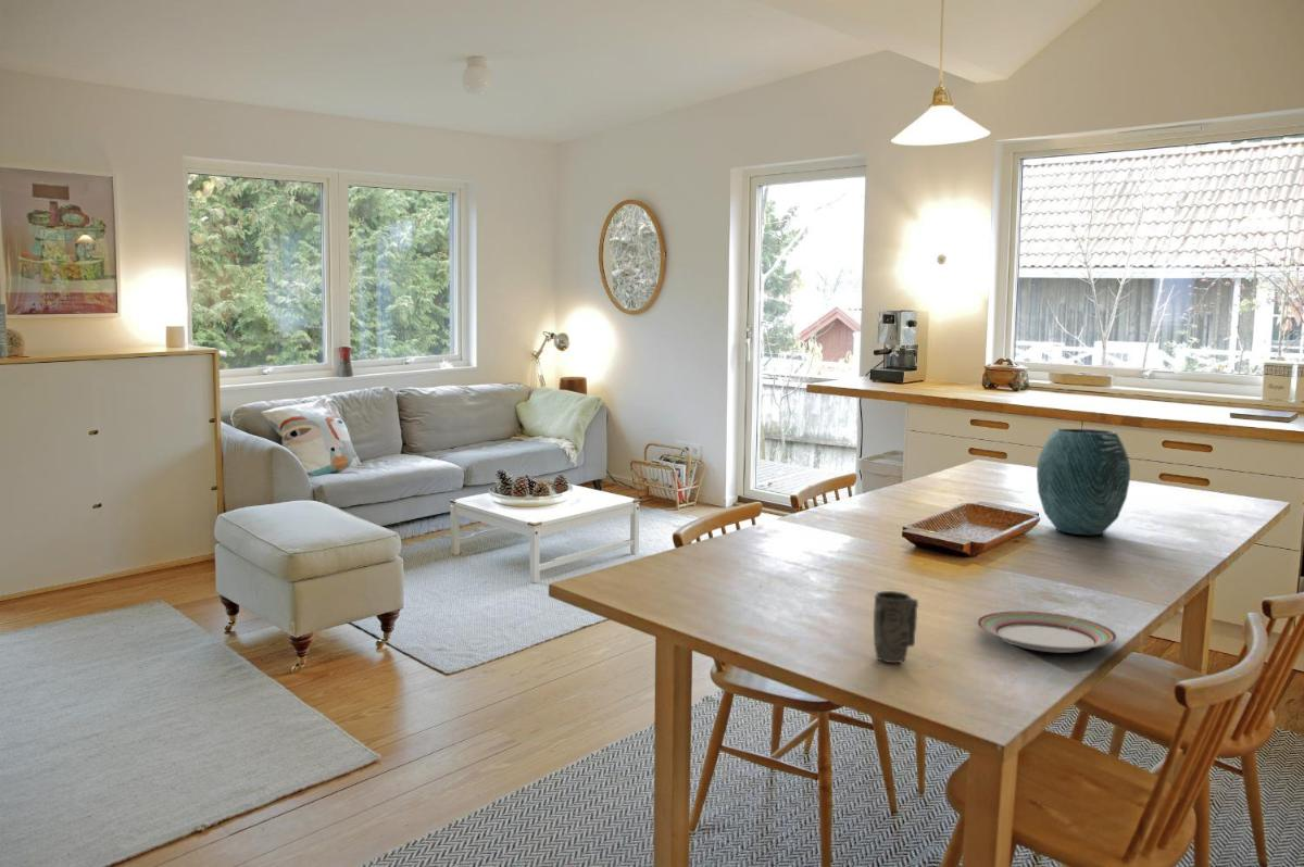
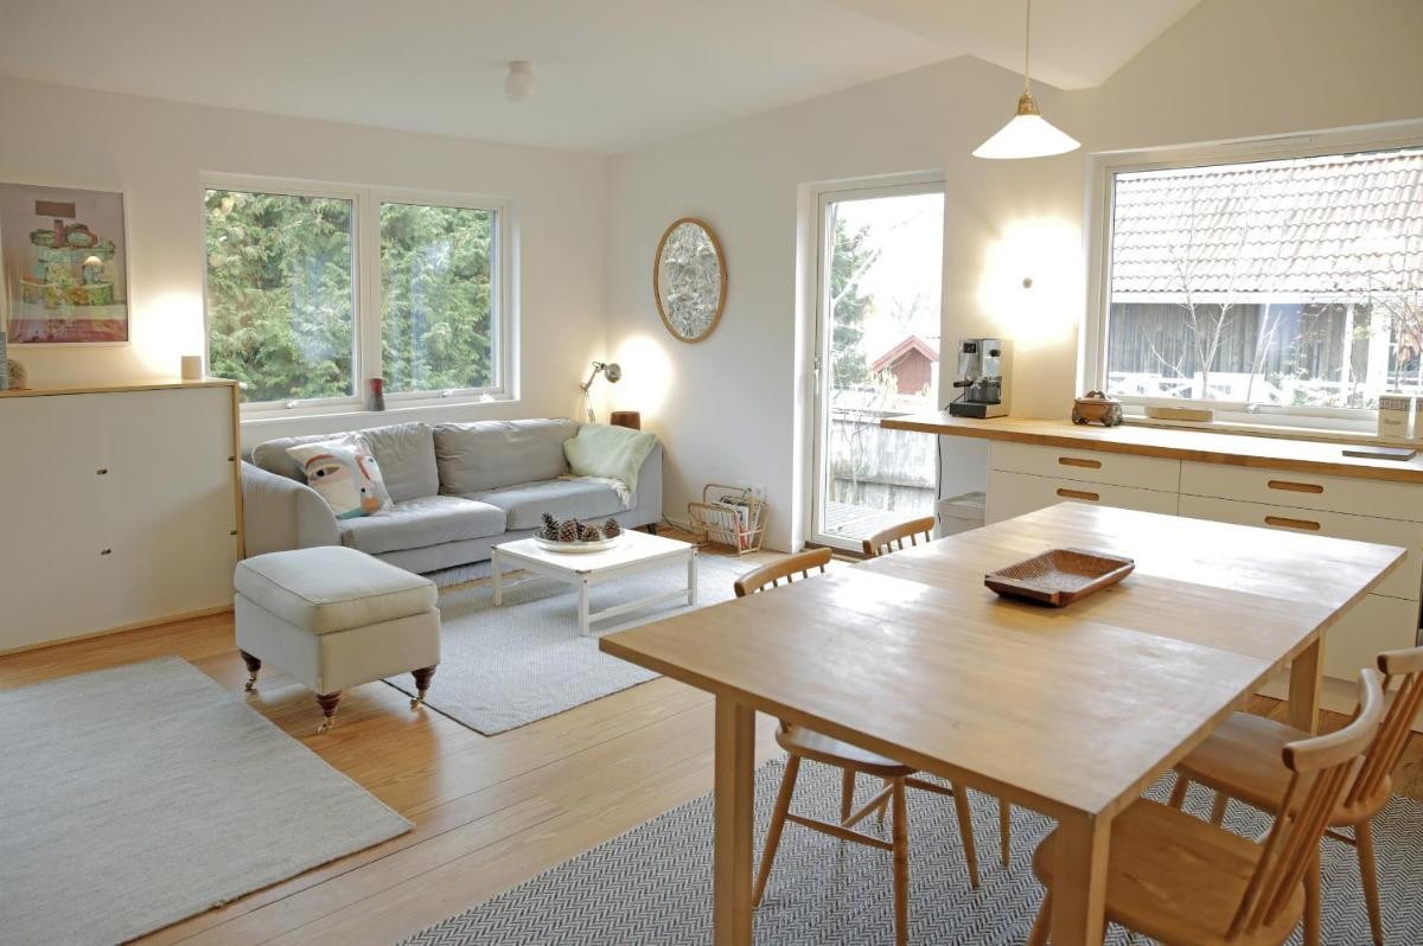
- mug [873,590,919,664]
- plate [976,611,1118,654]
- vase [1036,428,1131,536]
